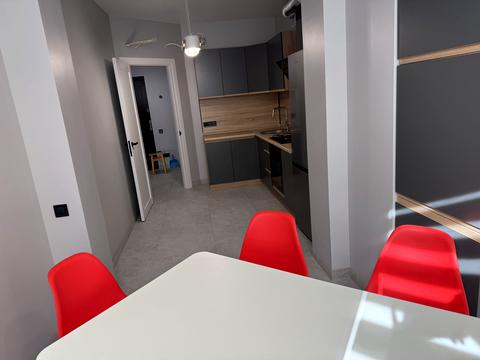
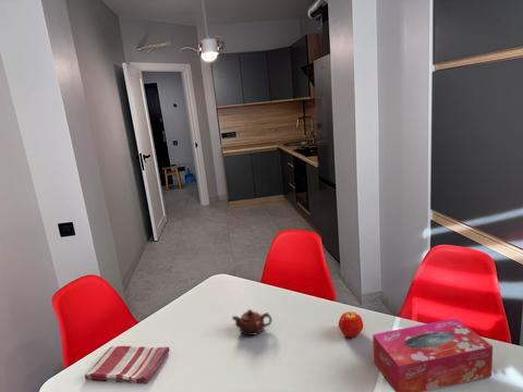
+ teapot [231,308,273,336]
+ dish towel [84,345,171,385]
+ fruit [338,310,364,339]
+ tissue box [372,317,494,392]
